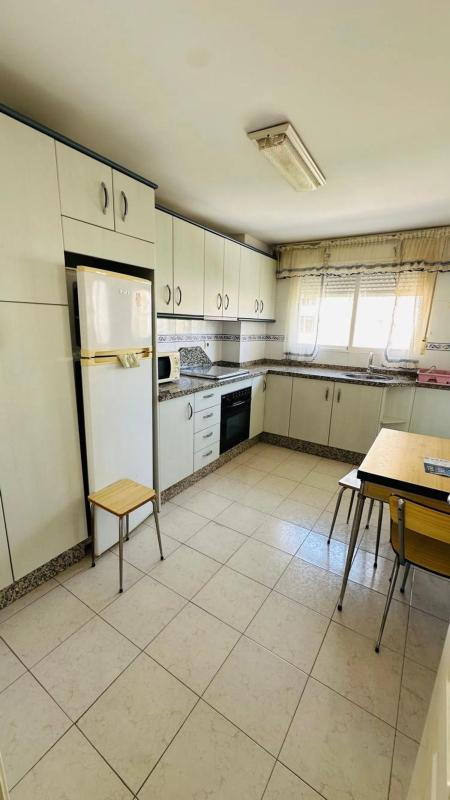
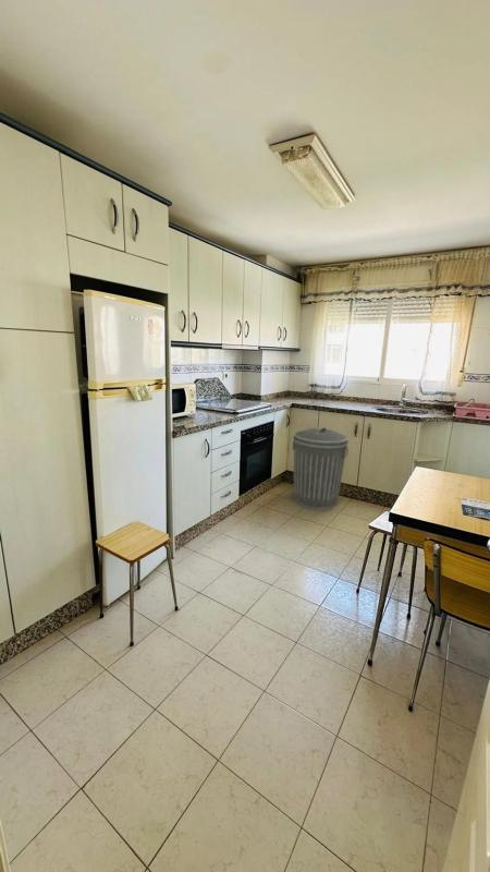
+ trash can [292,426,350,511]
